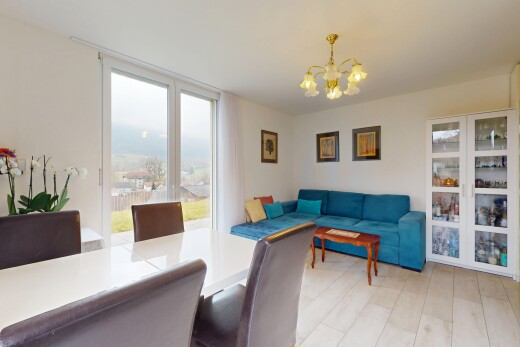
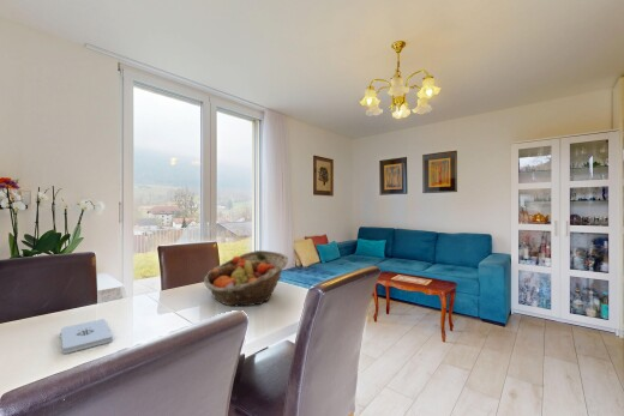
+ notepad [60,318,114,355]
+ fruit basket [203,249,289,307]
